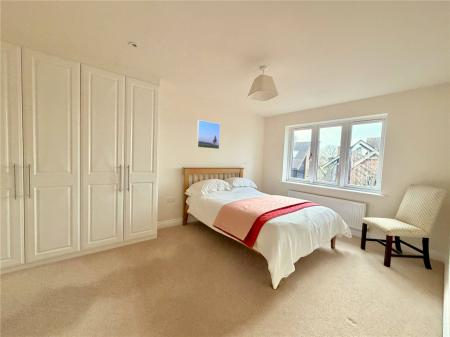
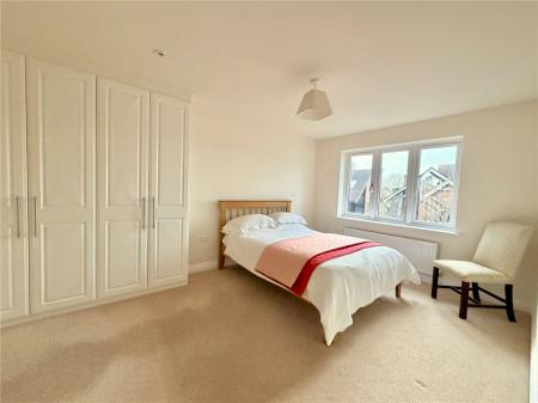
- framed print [196,119,221,150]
